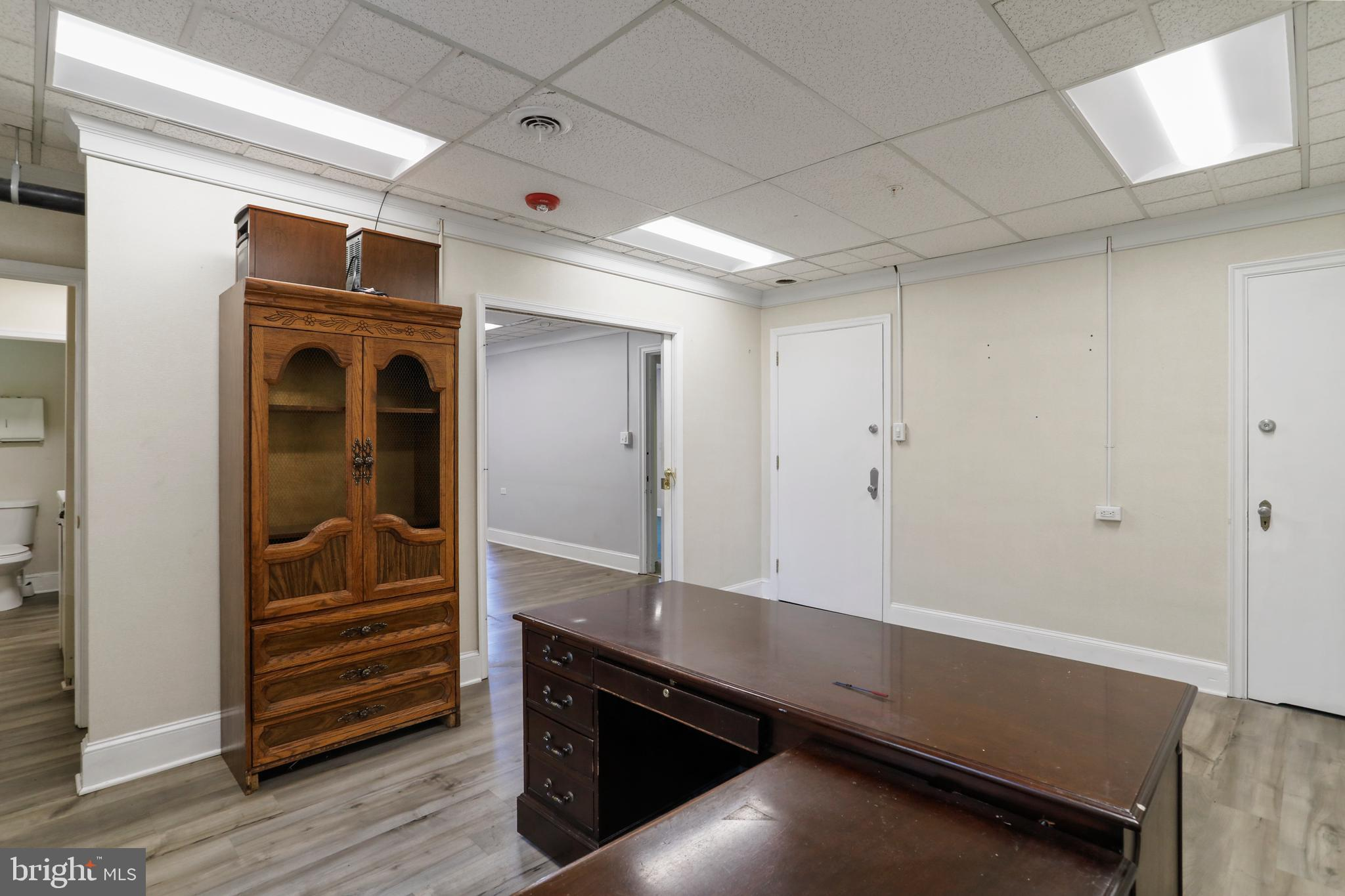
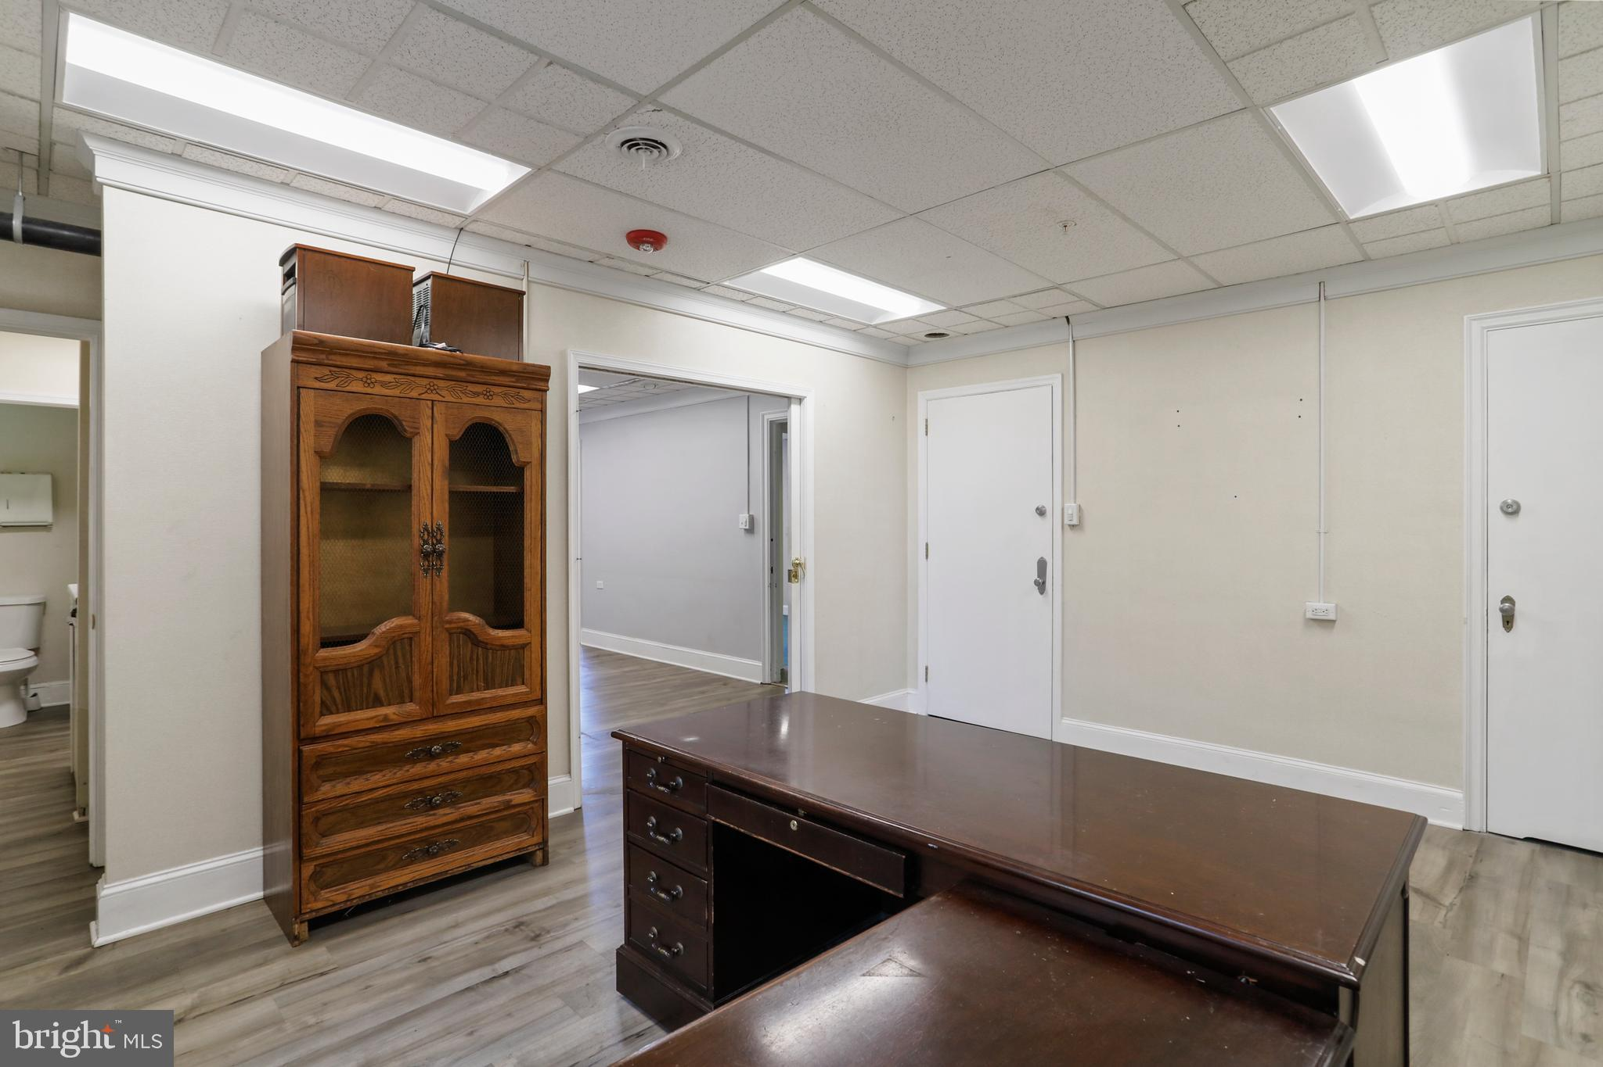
- pen [832,681,889,698]
